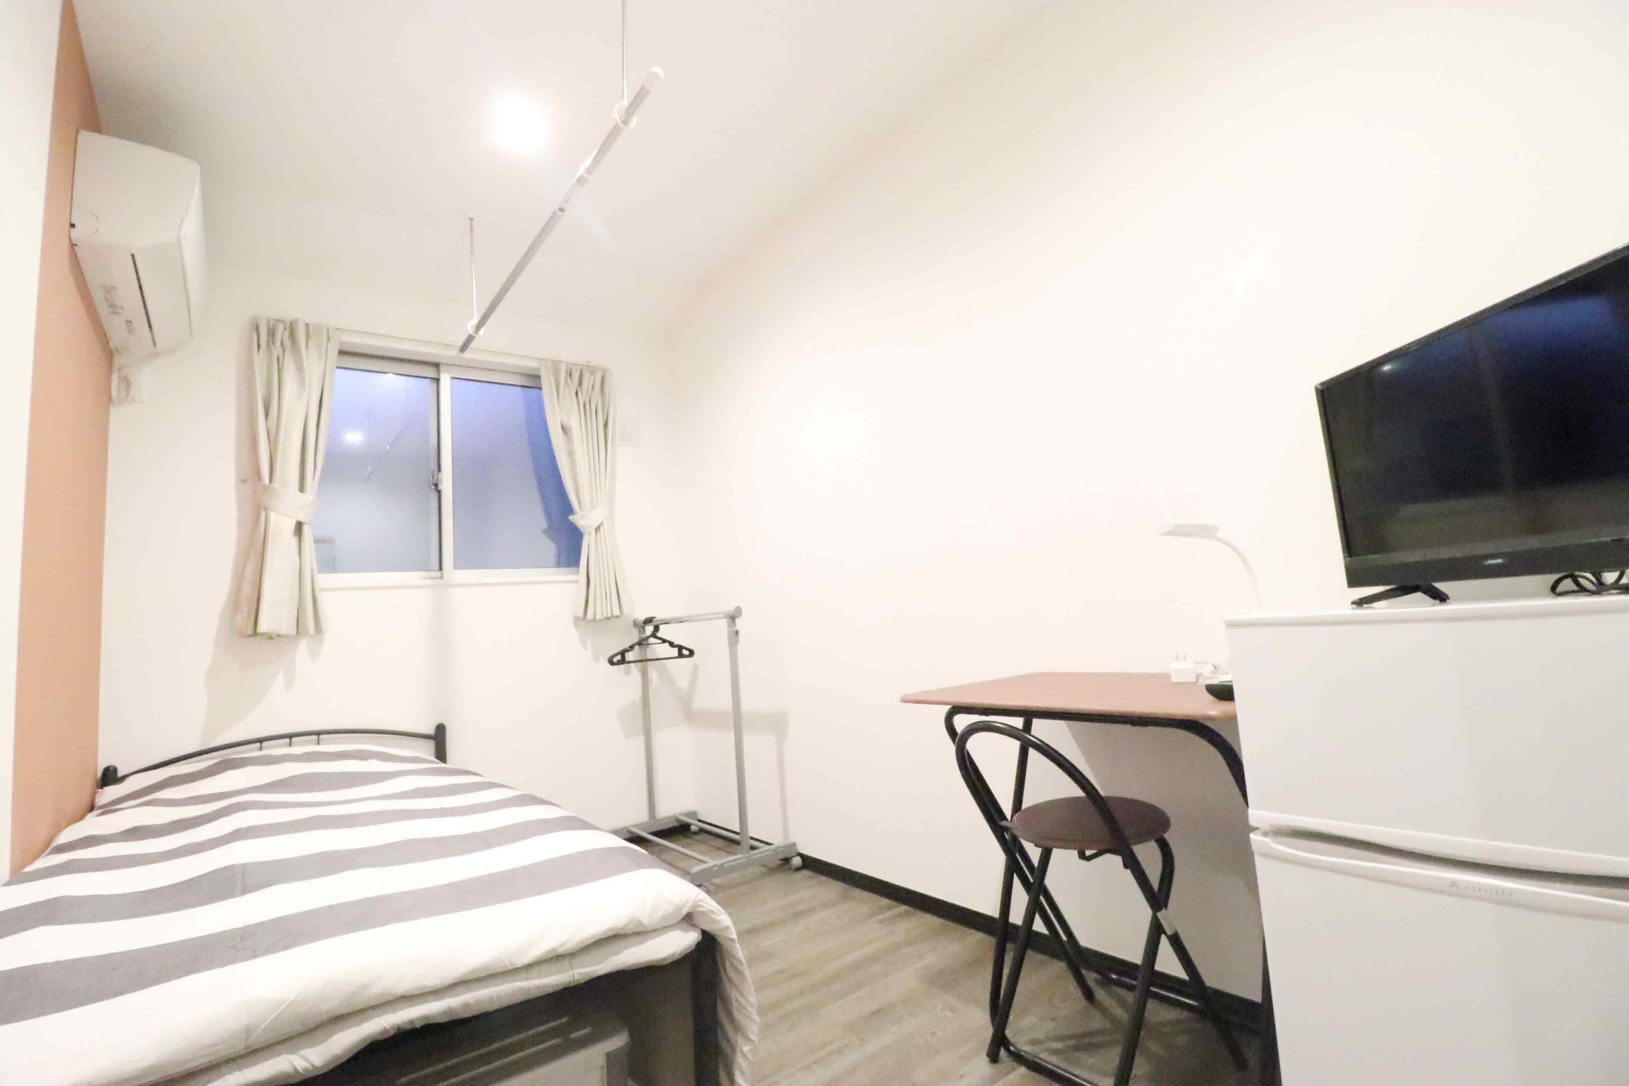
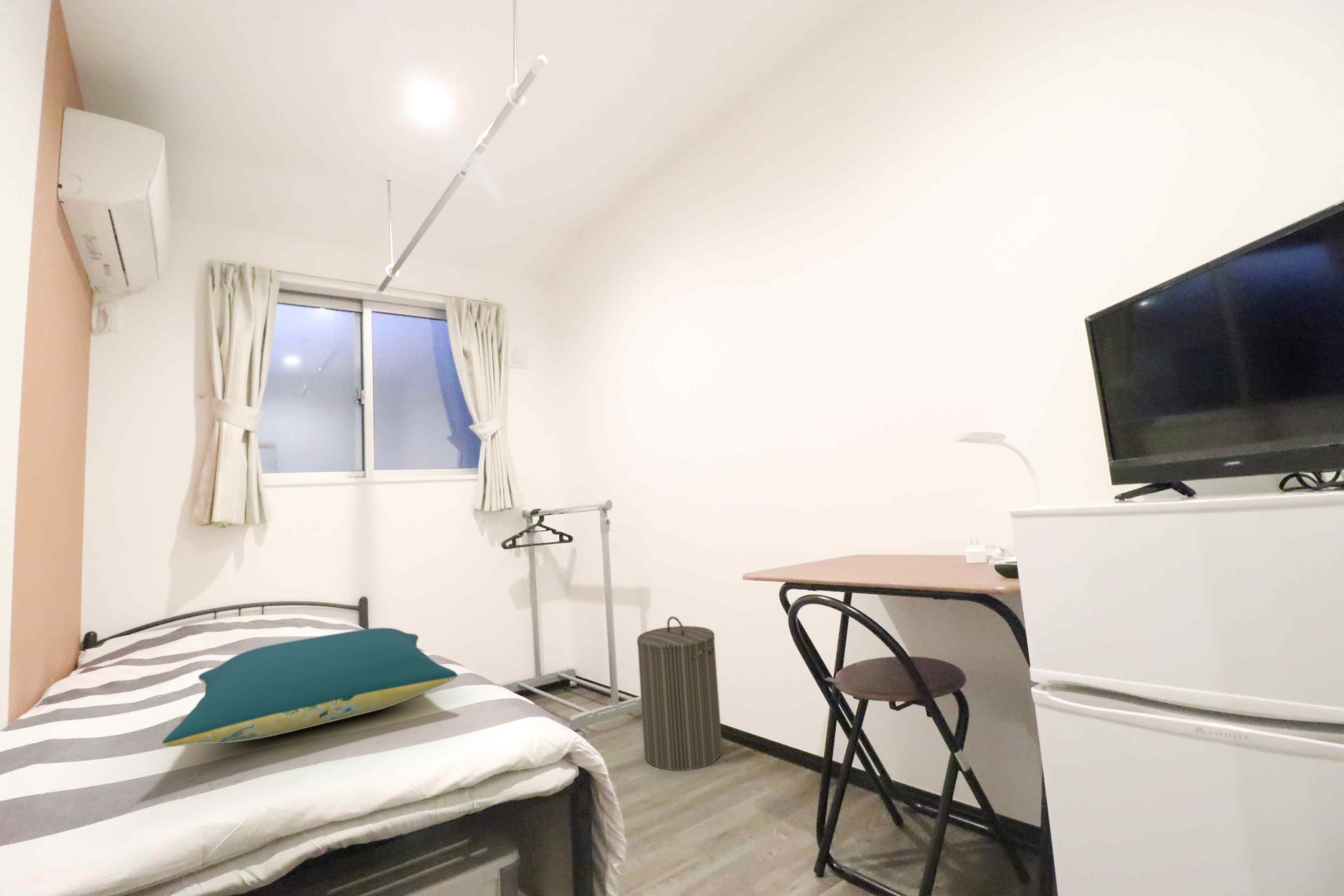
+ pillow [162,627,458,747]
+ laundry hamper [637,616,723,771]
